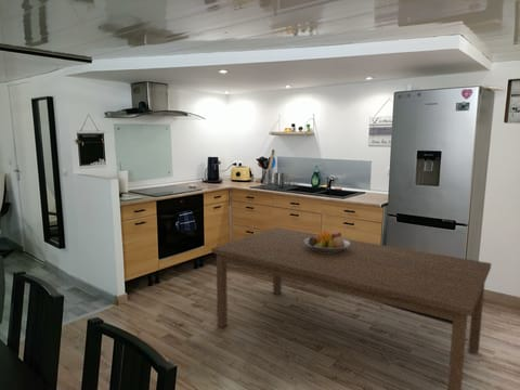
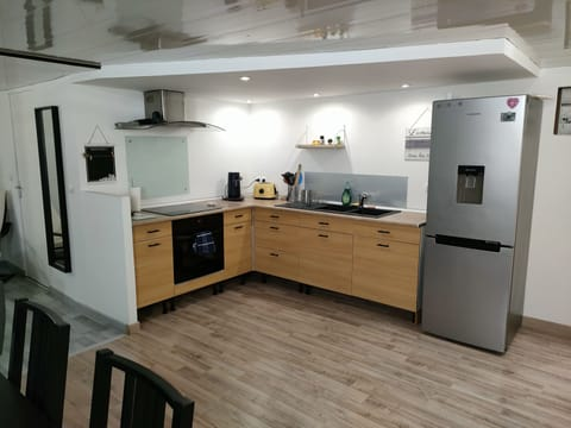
- fruit bowl [304,231,350,252]
- dining table [210,226,492,390]
